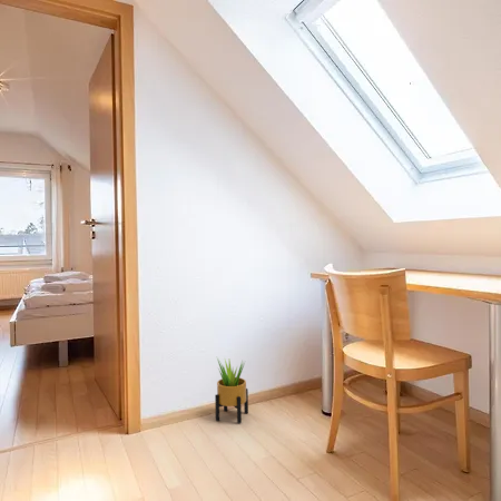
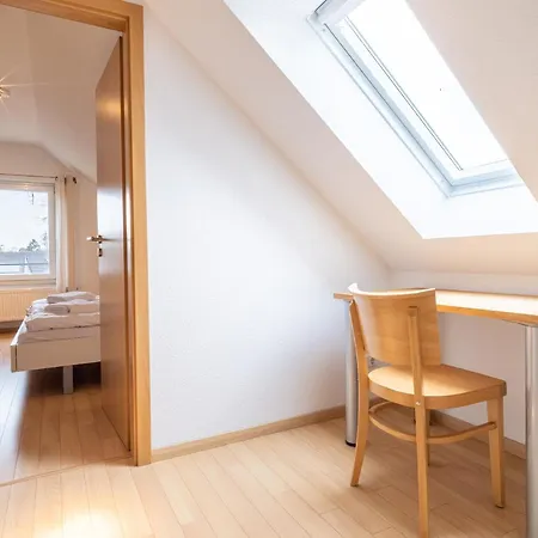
- potted plant [214,357,249,424]
